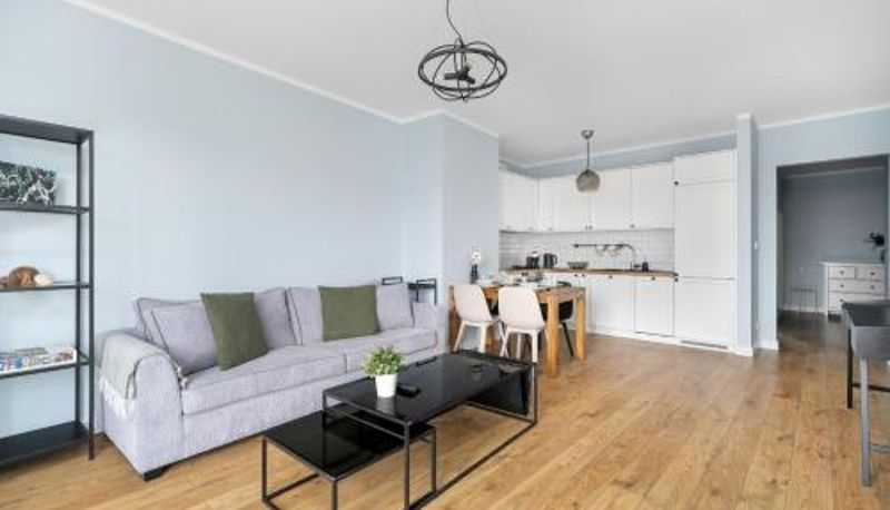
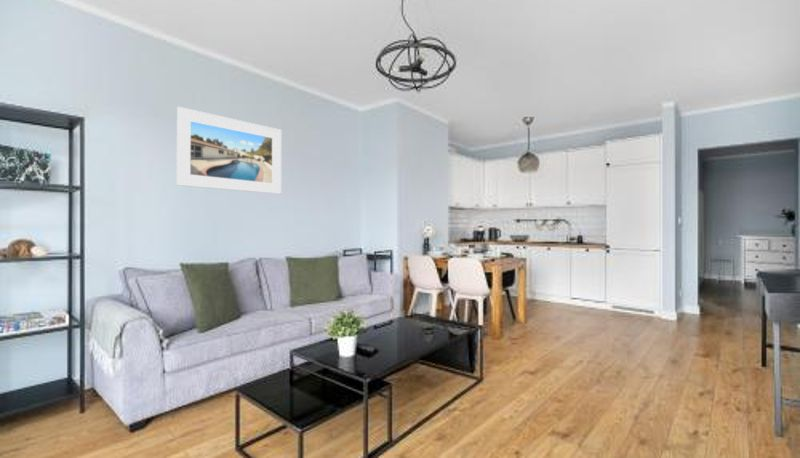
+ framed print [176,106,282,195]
